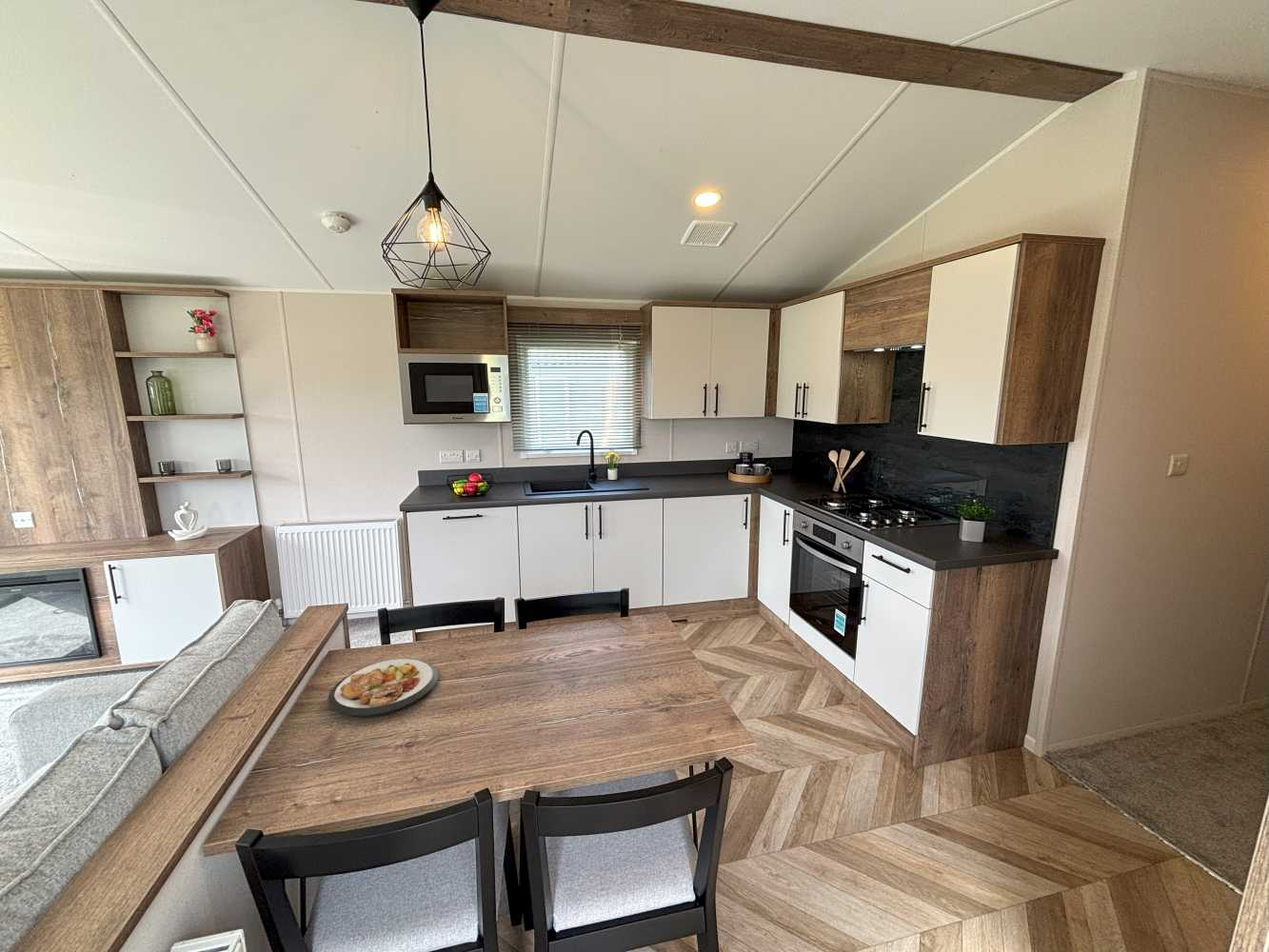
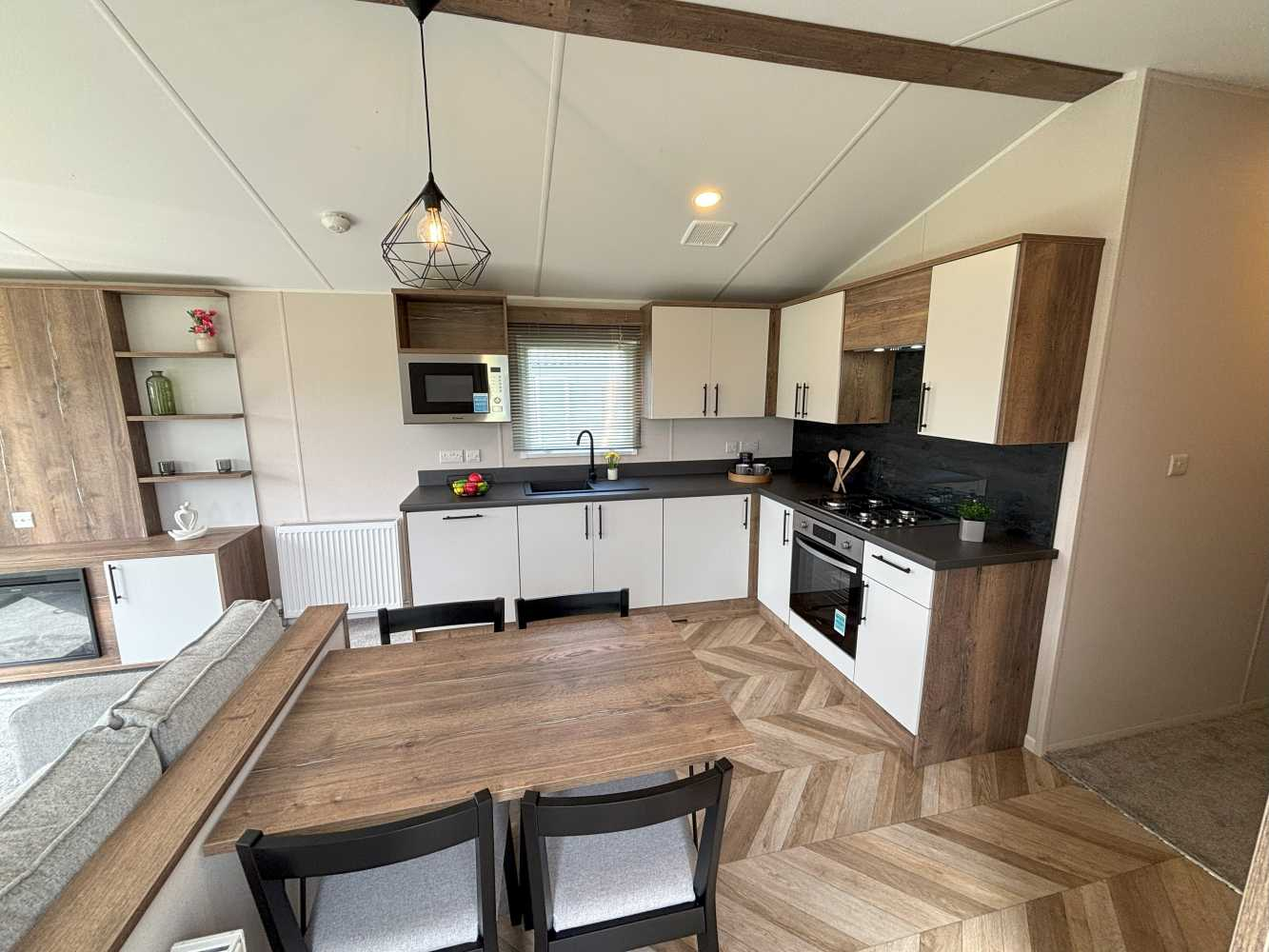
- plate [327,658,439,717]
